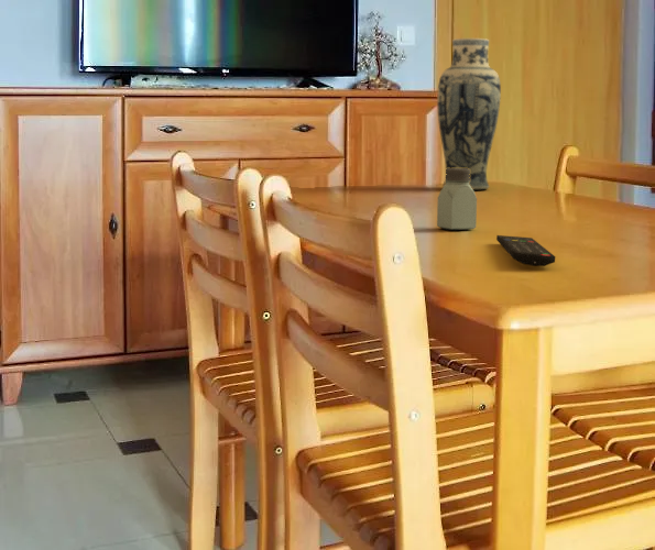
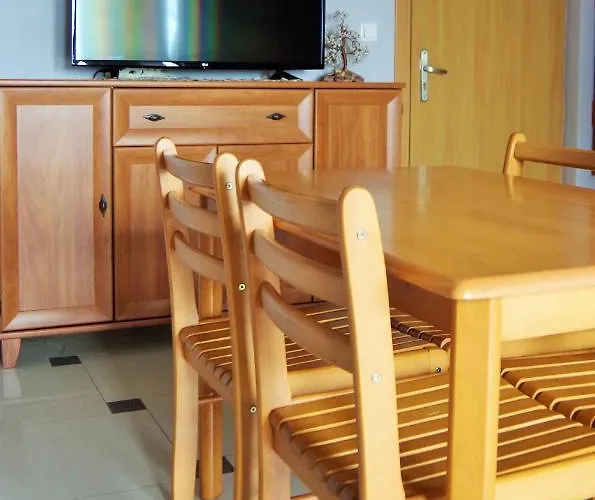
- saltshaker [436,168,478,231]
- vase [436,37,502,190]
- remote control [495,234,557,267]
